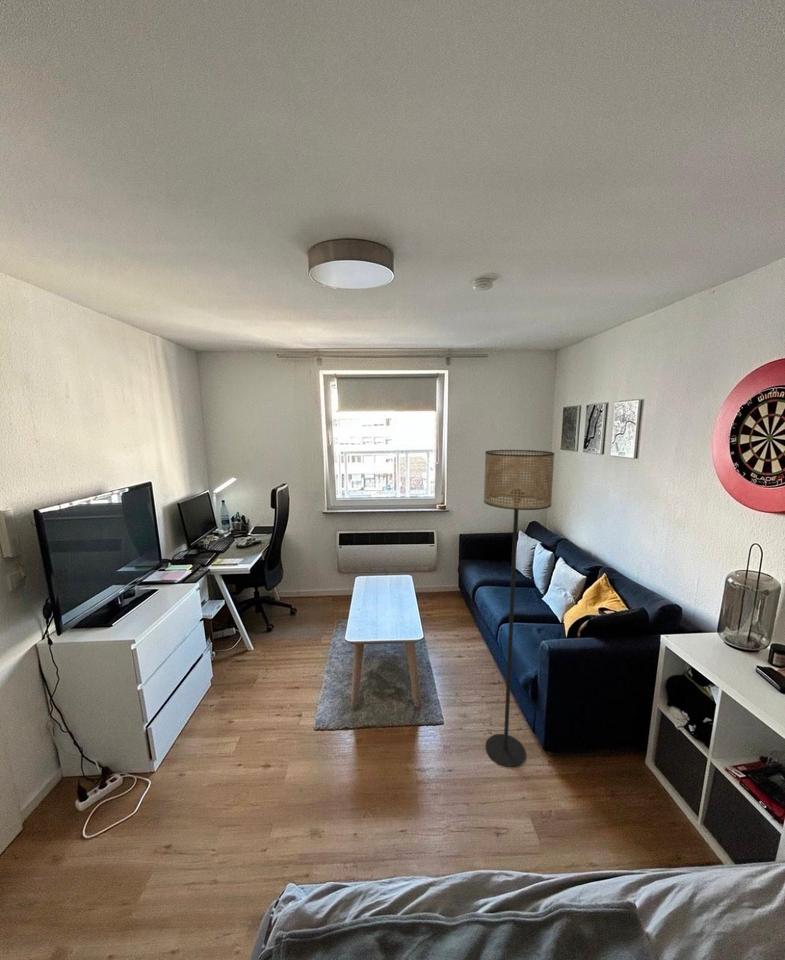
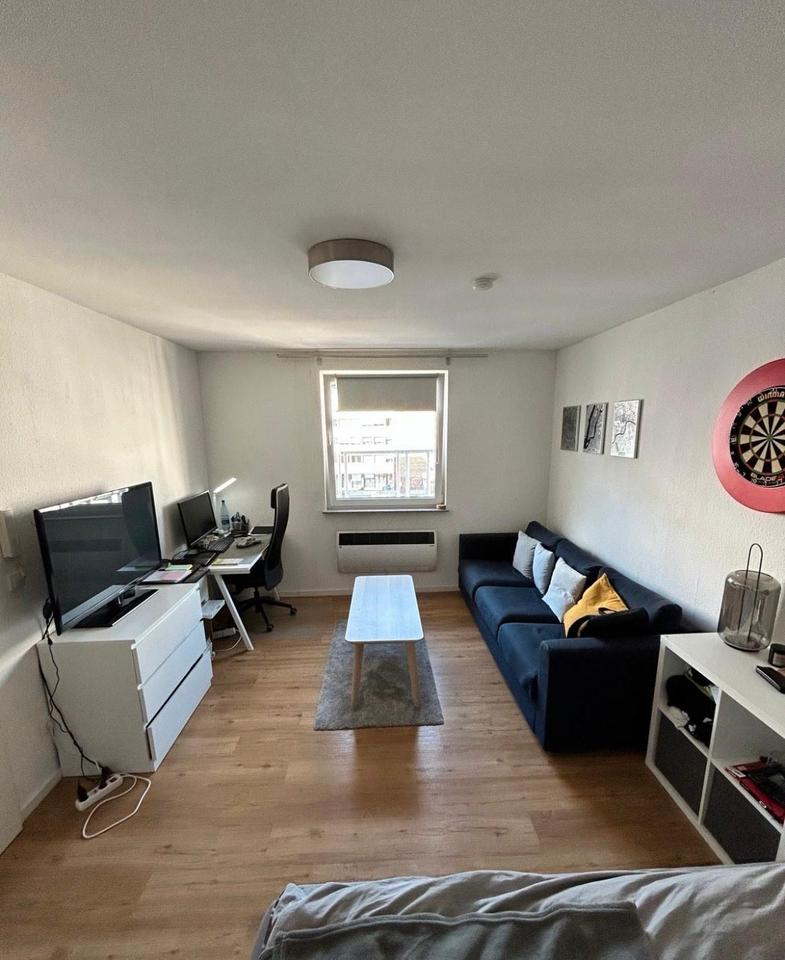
- floor lamp [483,449,555,768]
